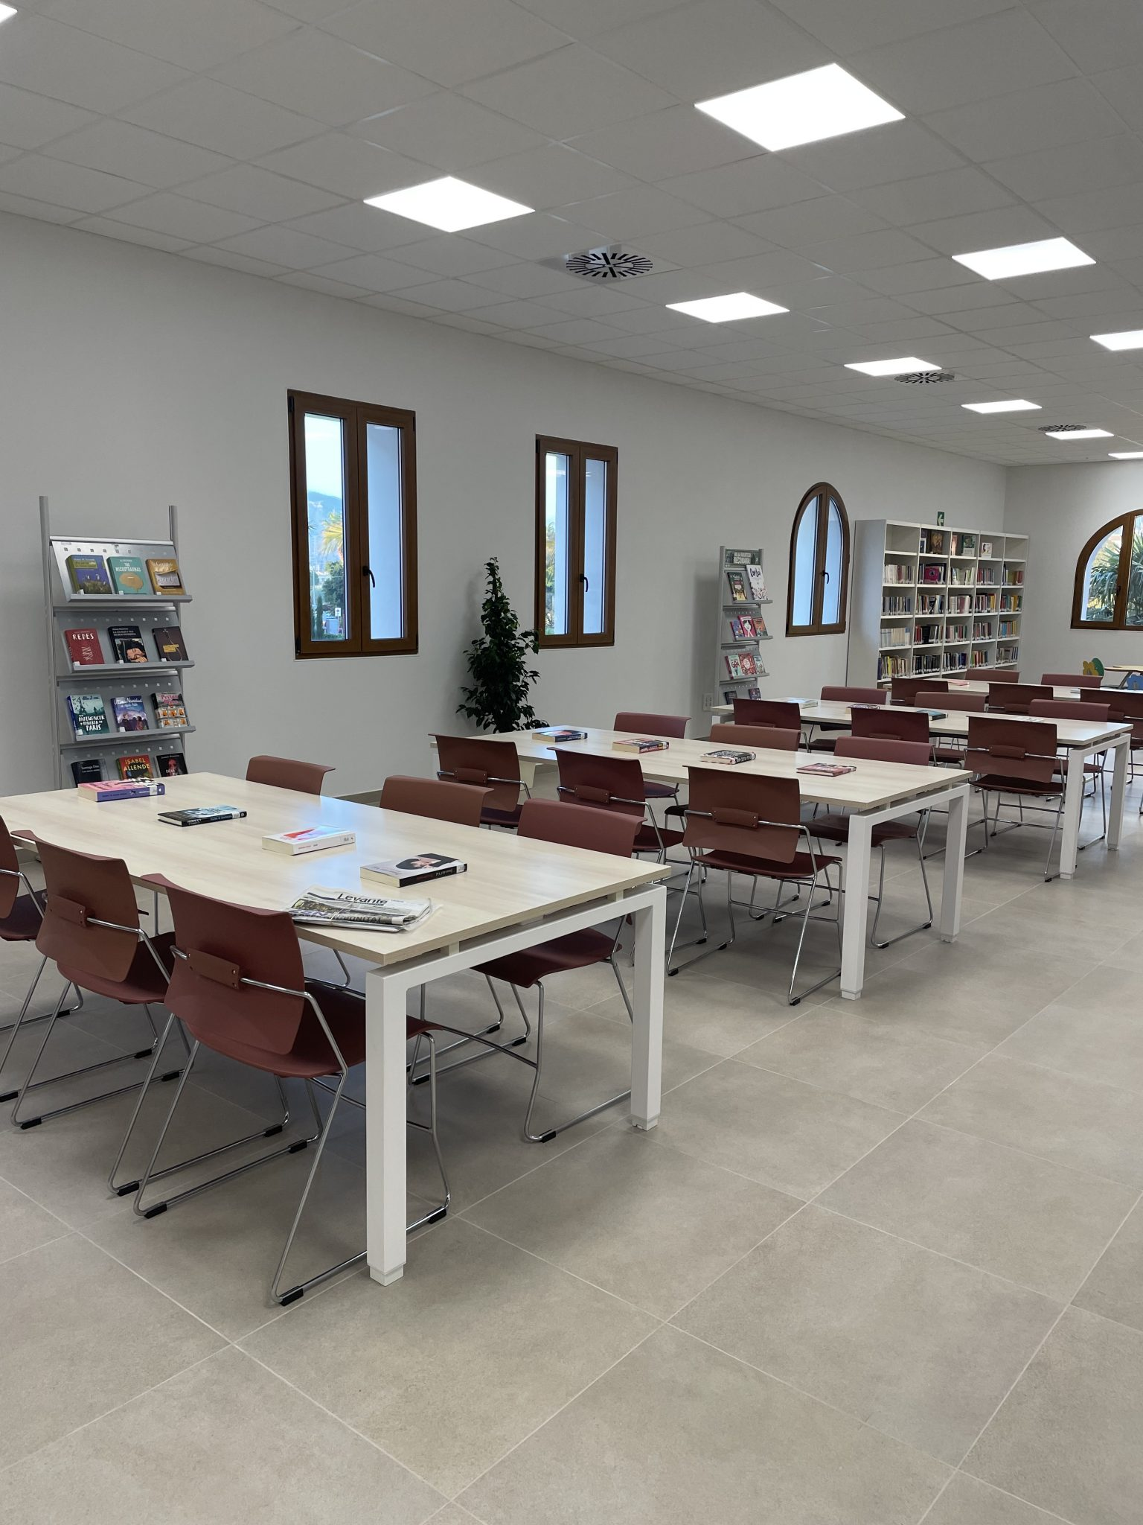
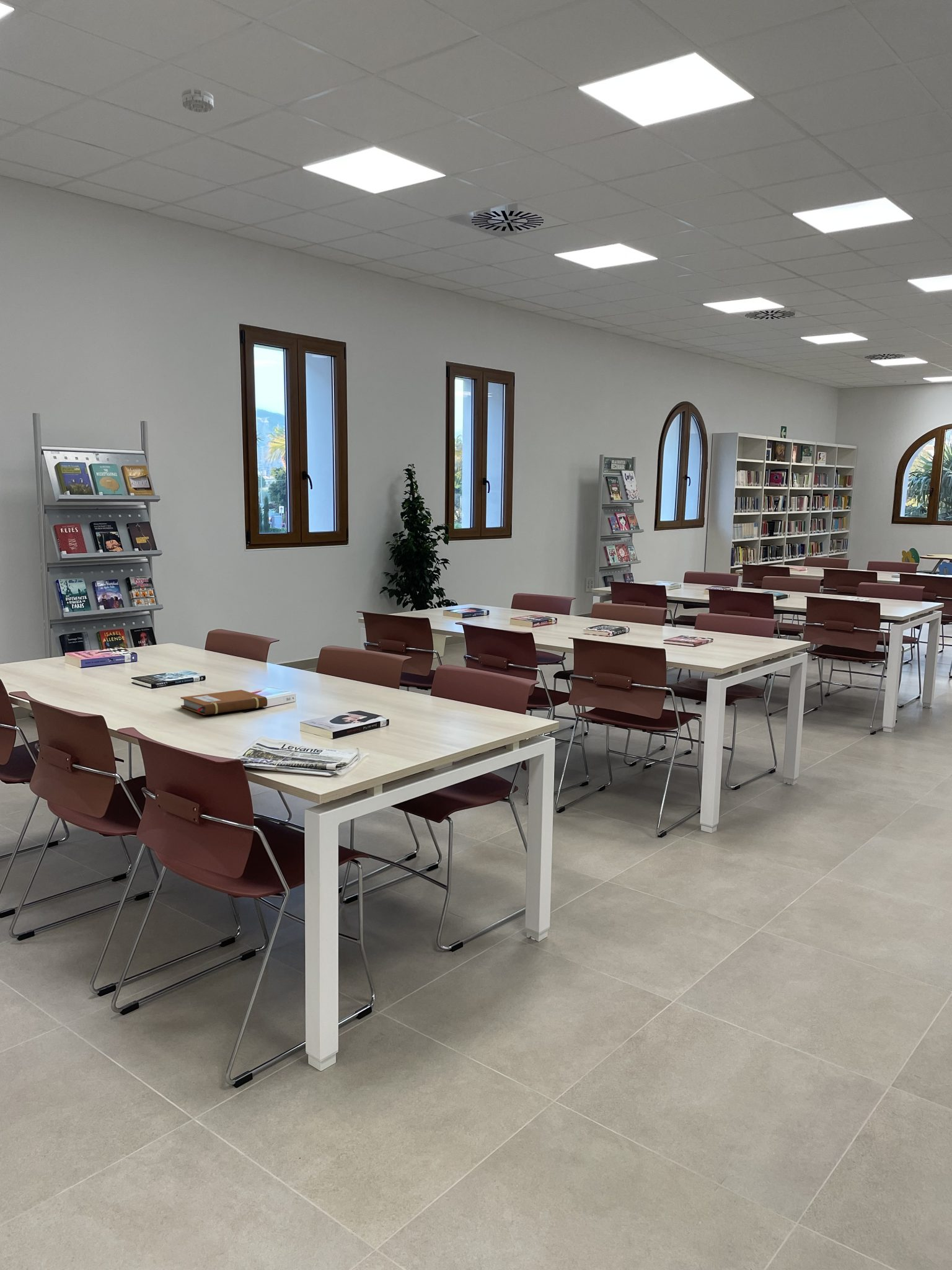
+ smoke detector [181,87,214,113]
+ notebook [180,689,268,716]
